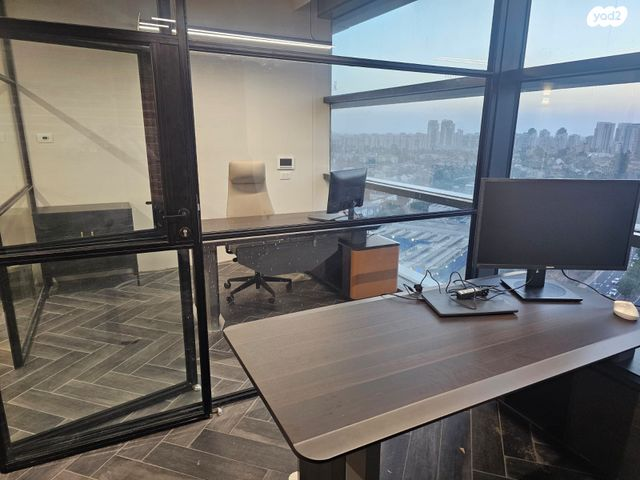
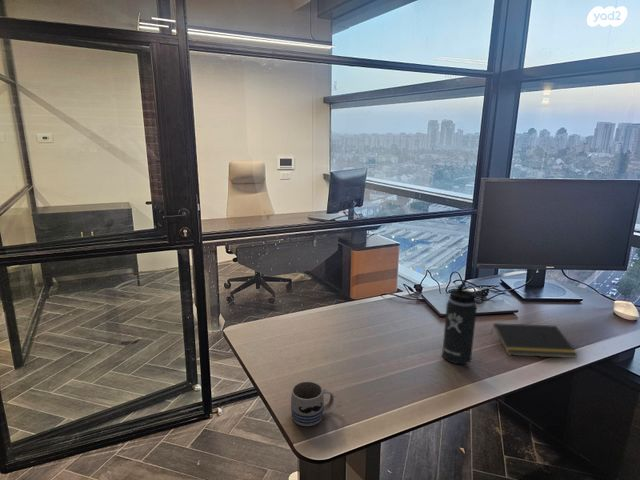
+ mug [290,380,335,427]
+ thermos bottle [441,279,485,365]
+ notepad [490,322,579,359]
